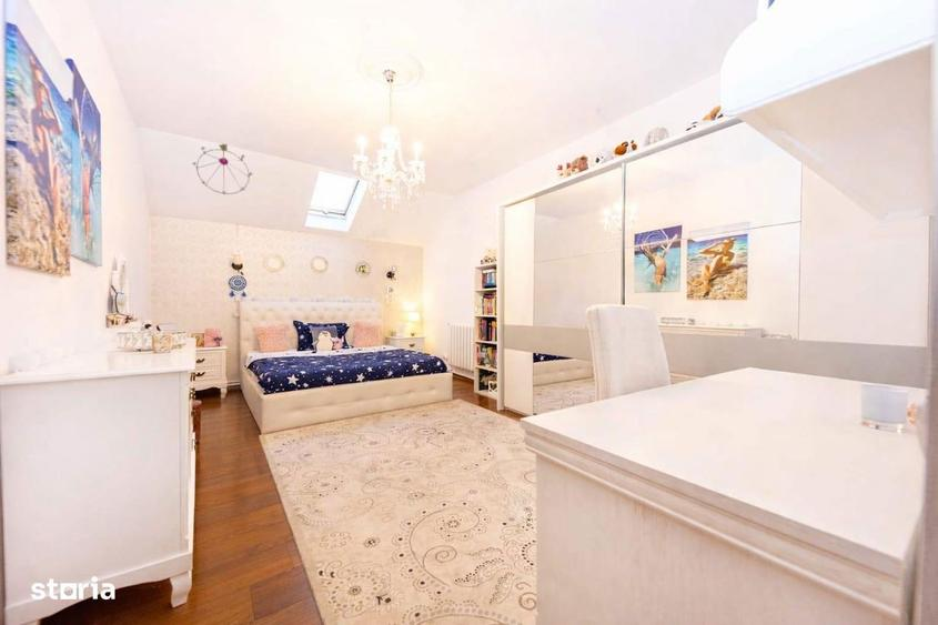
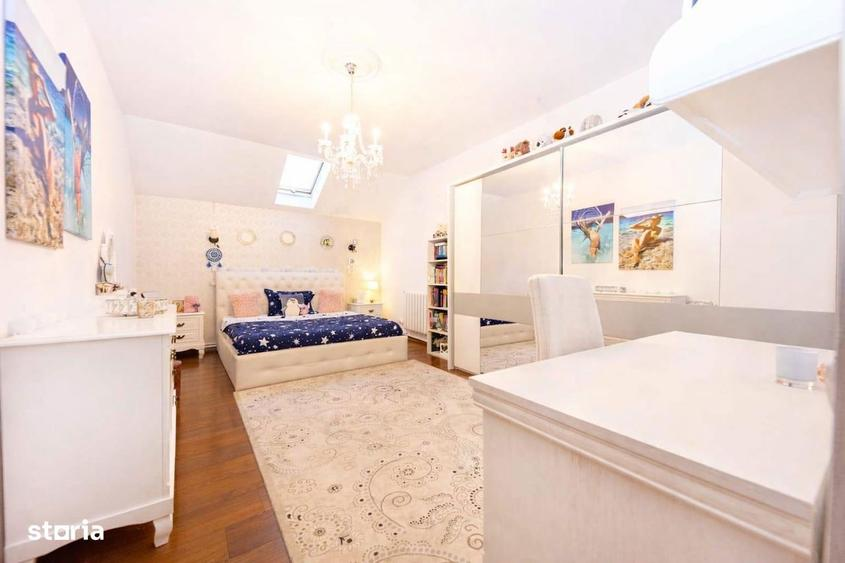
- ceiling mobile [191,143,253,195]
